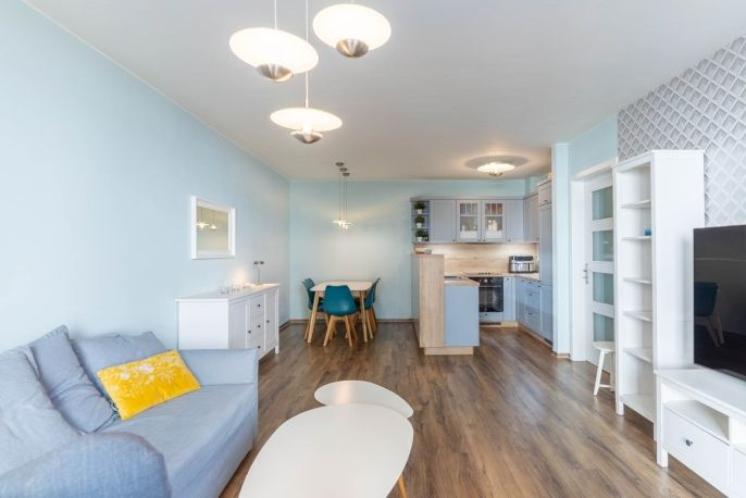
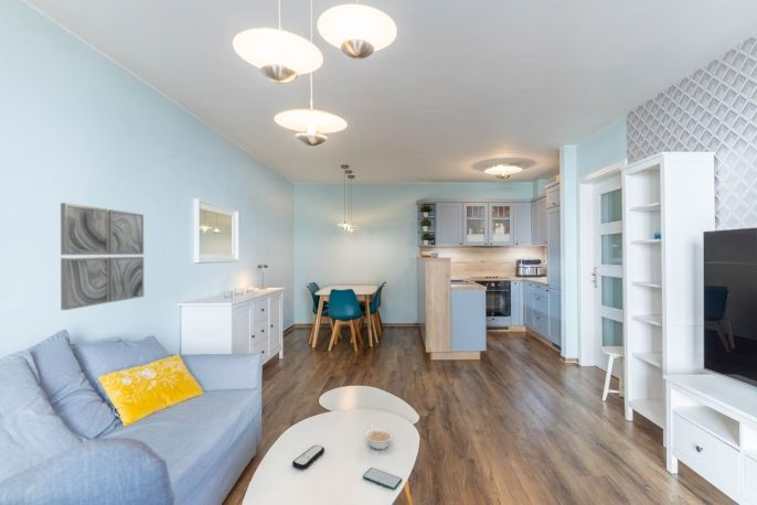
+ smartphone [362,466,403,491]
+ wall art [60,202,145,311]
+ remote control [291,444,326,471]
+ legume [364,422,394,451]
